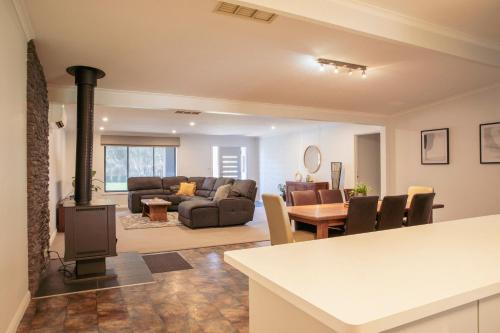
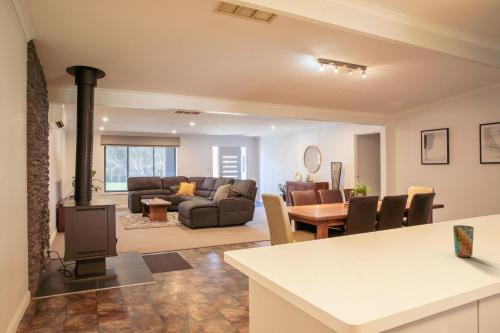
+ cup [452,224,475,258]
